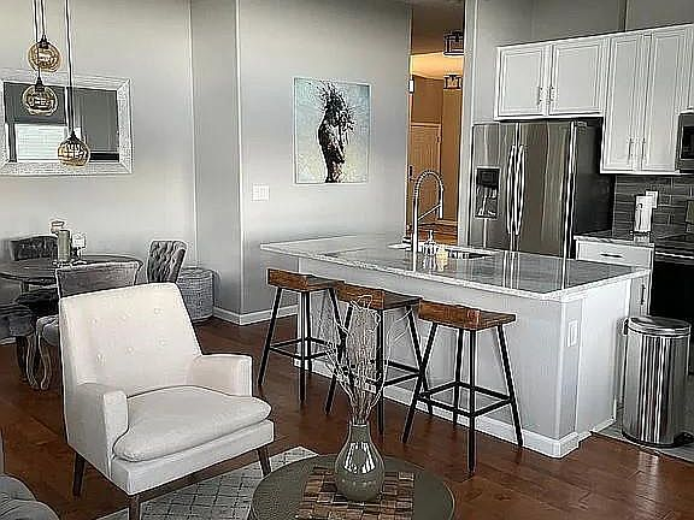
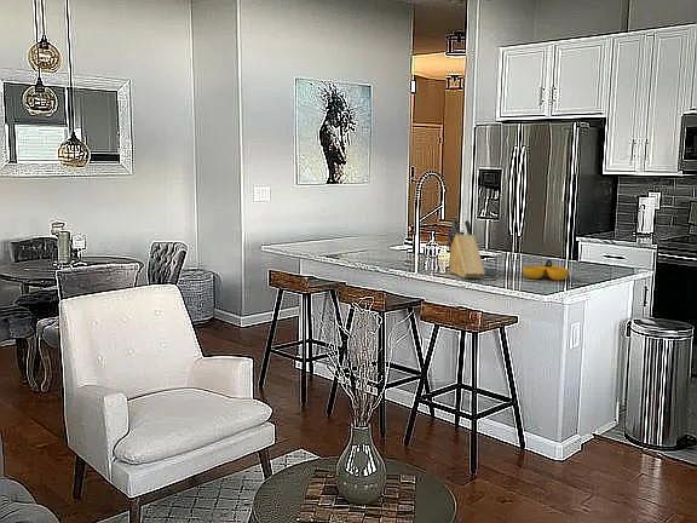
+ knife block [447,215,486,280]
+ decorative bowl [523,258,570,282]
